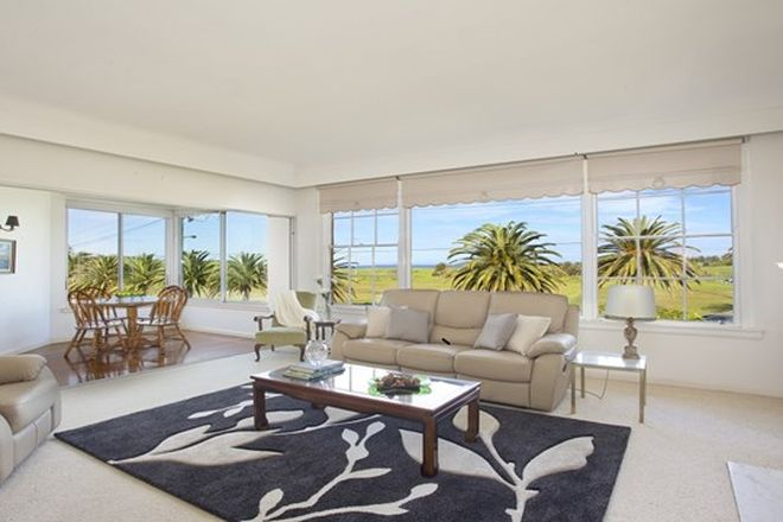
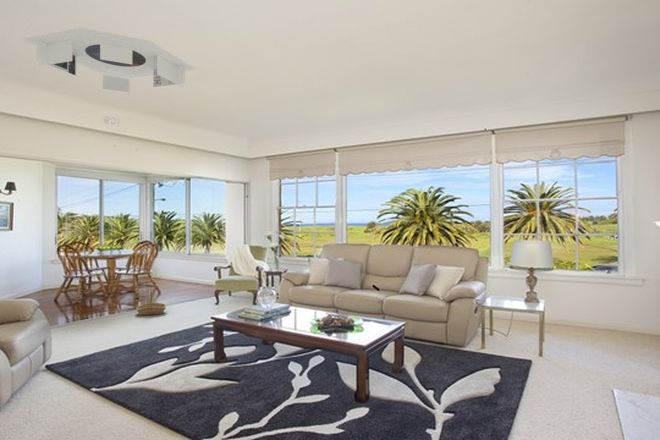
+ ceiling light [22,27,196,128]
+ basket [136,290,167,316]
